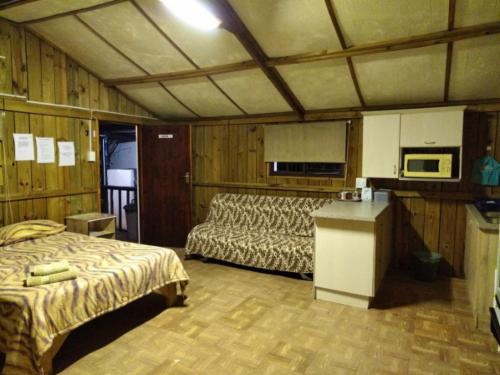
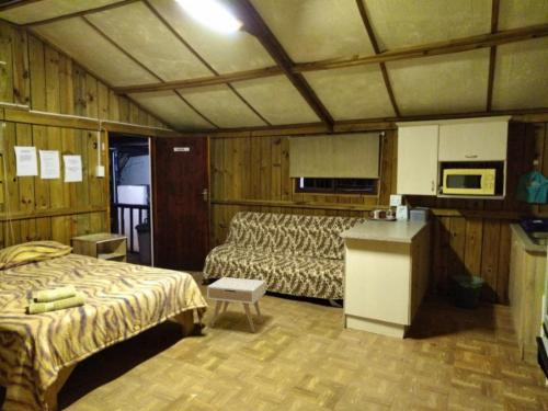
+ nightstand [206,276,266,333]
